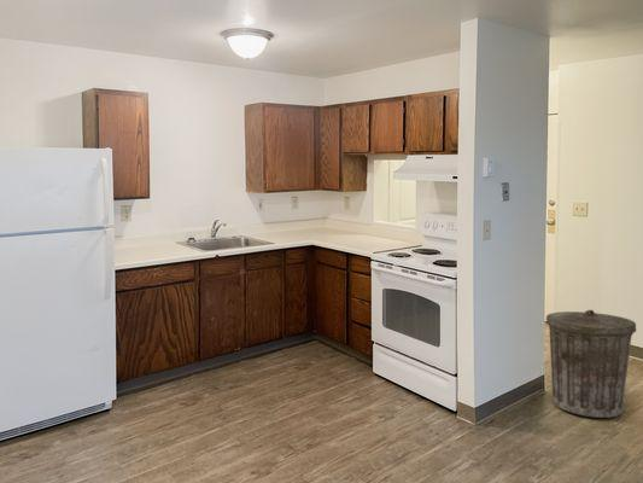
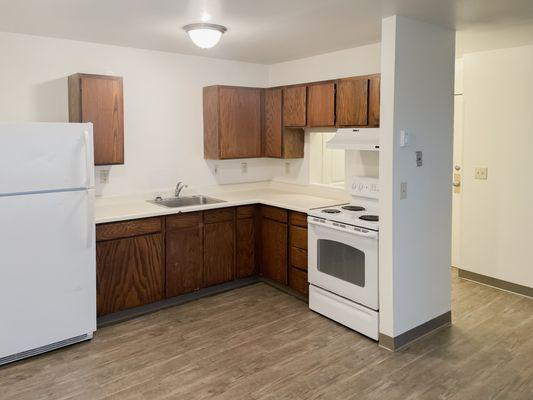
- trash can [544,309,637,419]
